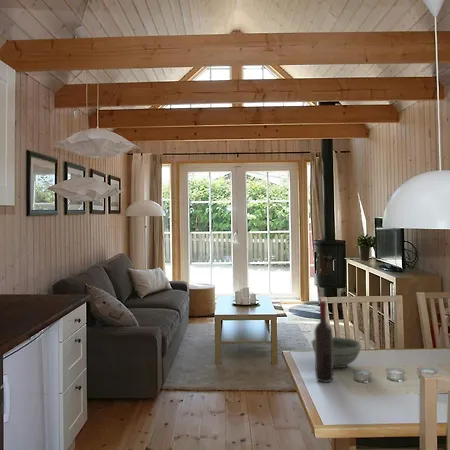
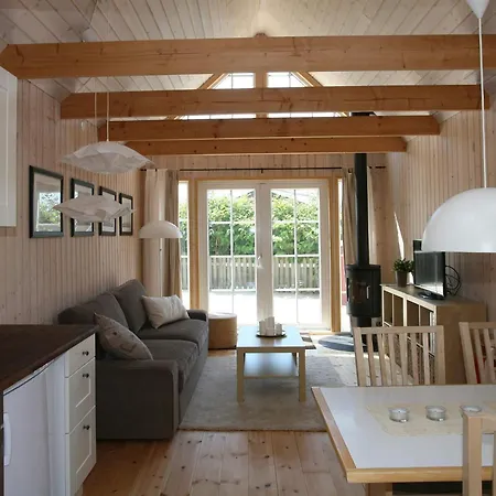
- wine bottle [313,300,334,383]
- bowl [310,336,363,369]
